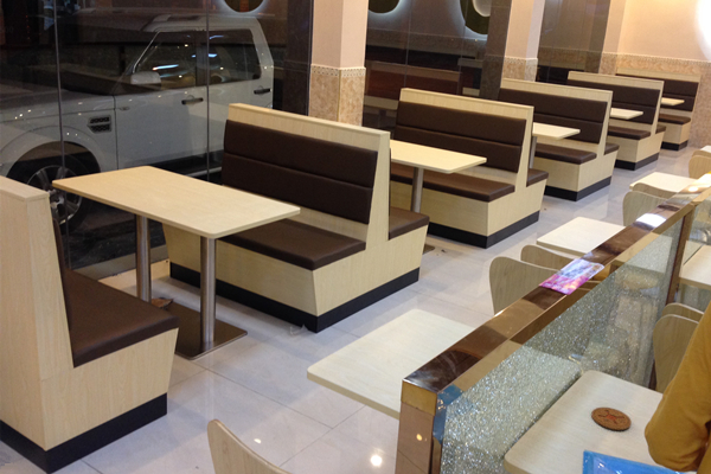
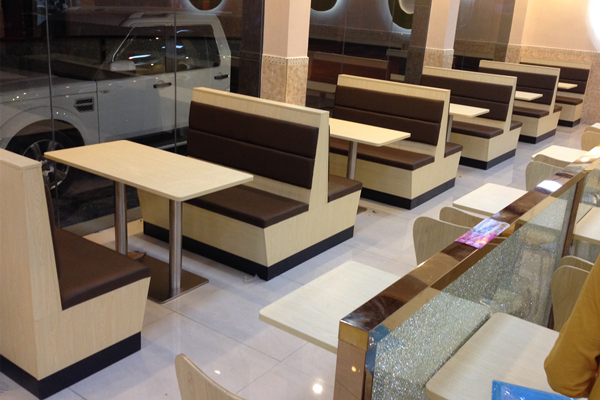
- coaster [590,406,633,431]
